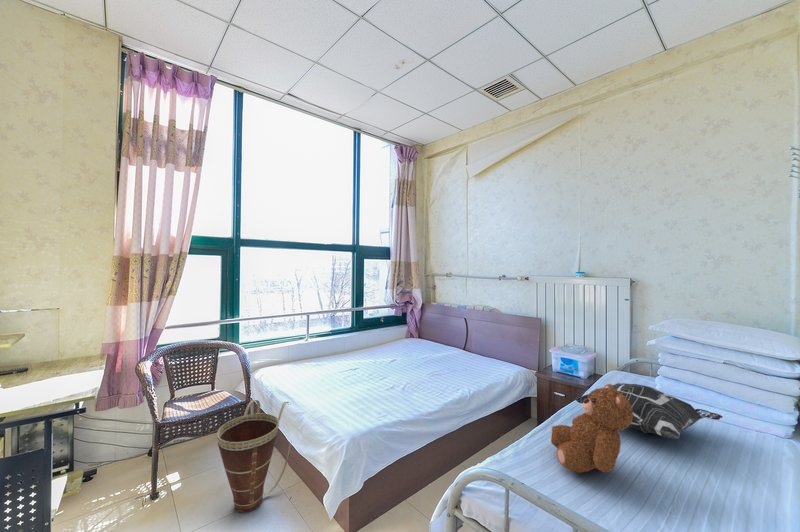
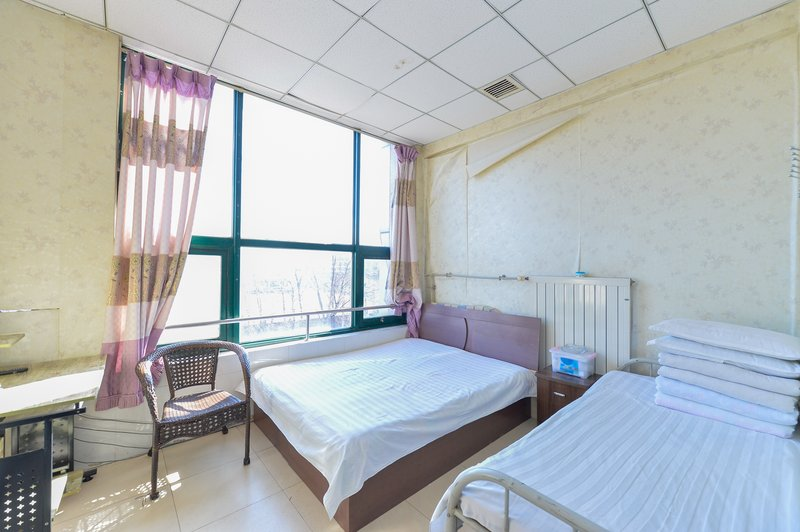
- basket [216,399,292,514]
- decorative pillow [574,382,724,440]
- teddy bear [550,383,634,474]
